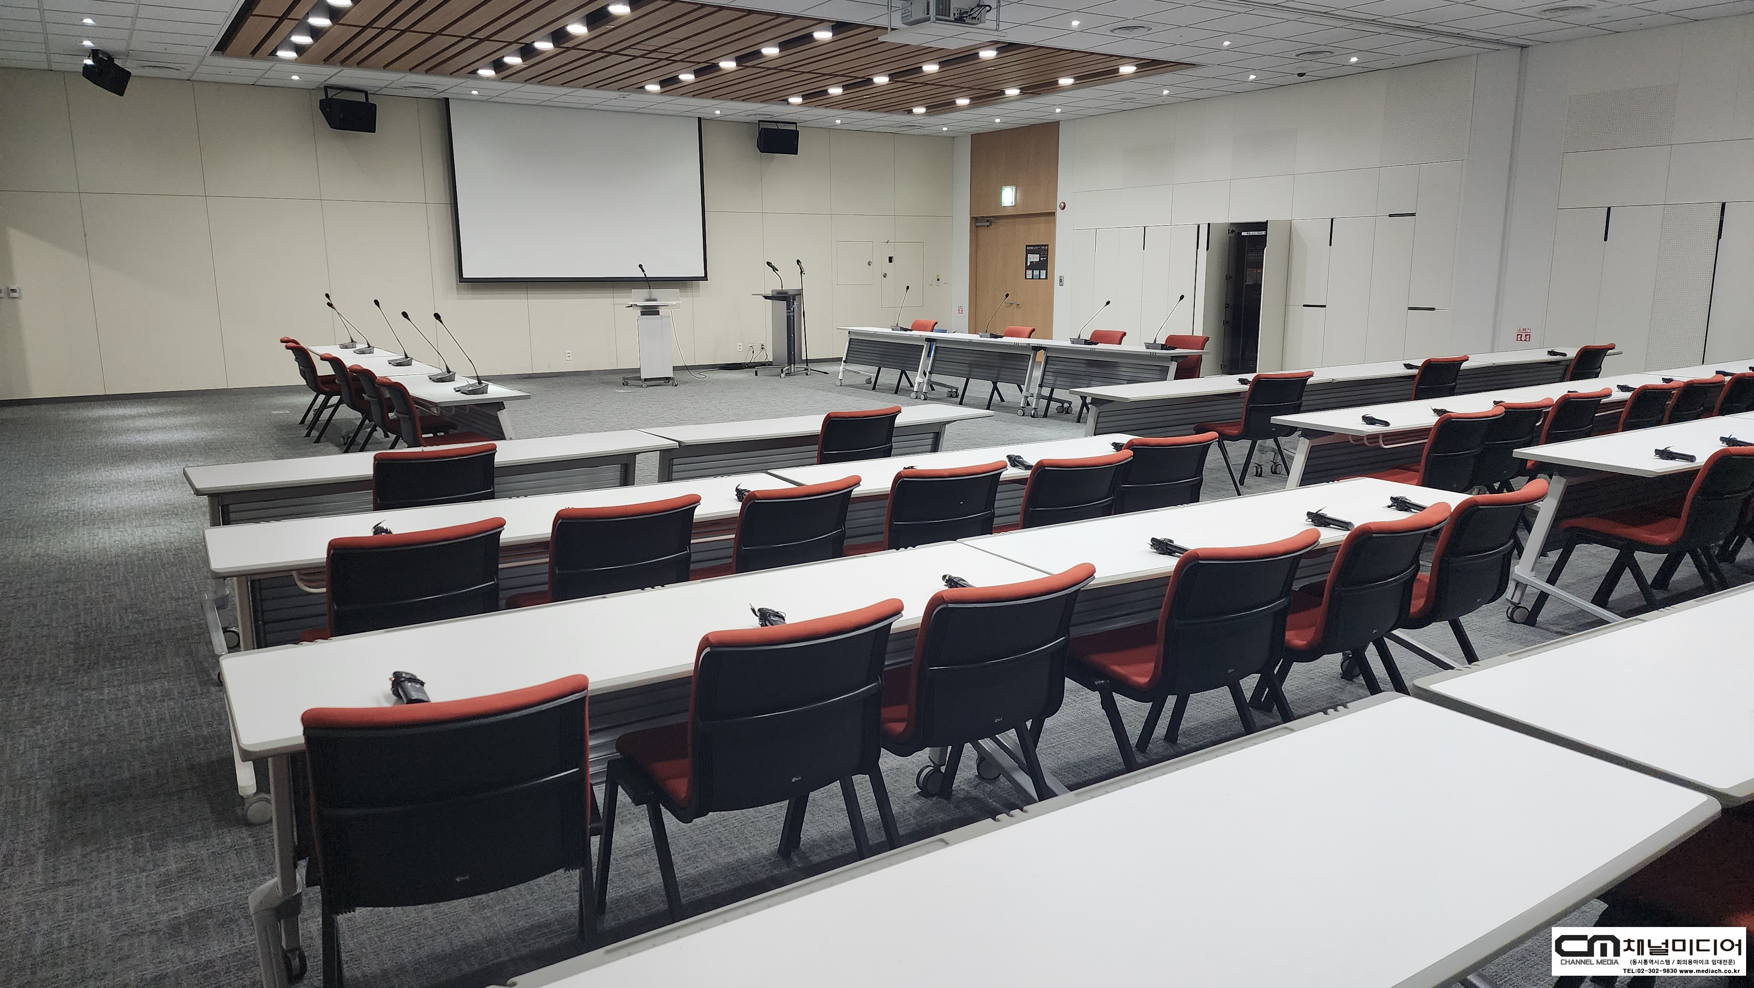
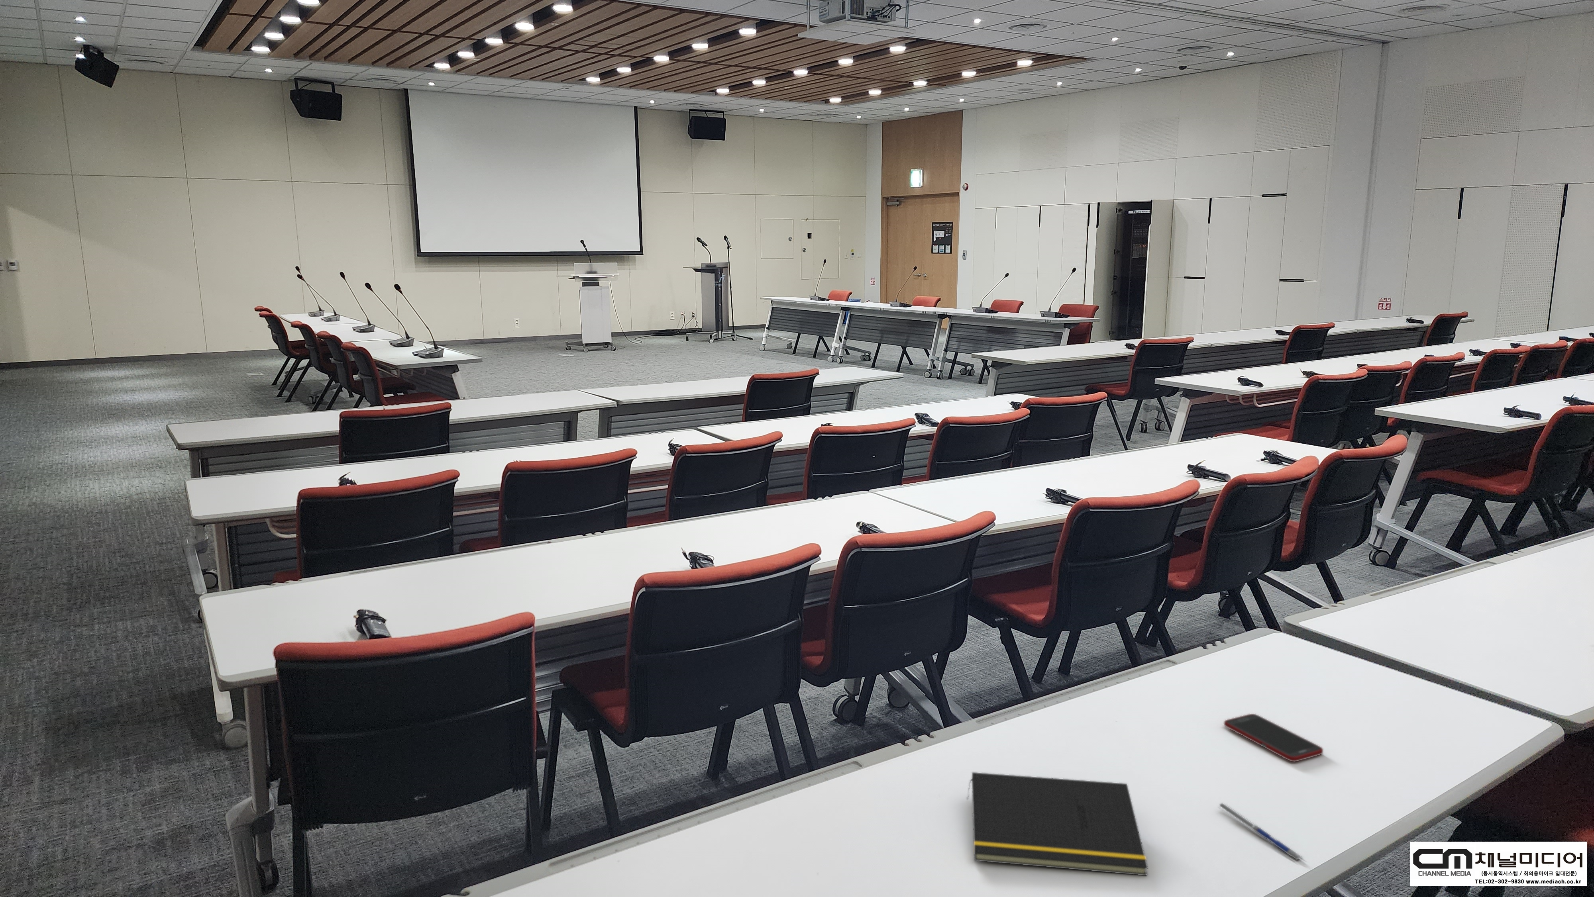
+ cell phone [1223,713,1324,762]
+ pen [1217,803,1304,862]
+ notepad [967,772,1148,876]
